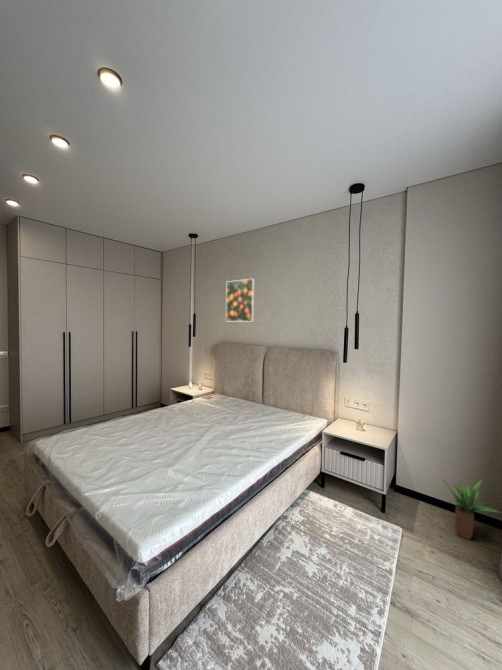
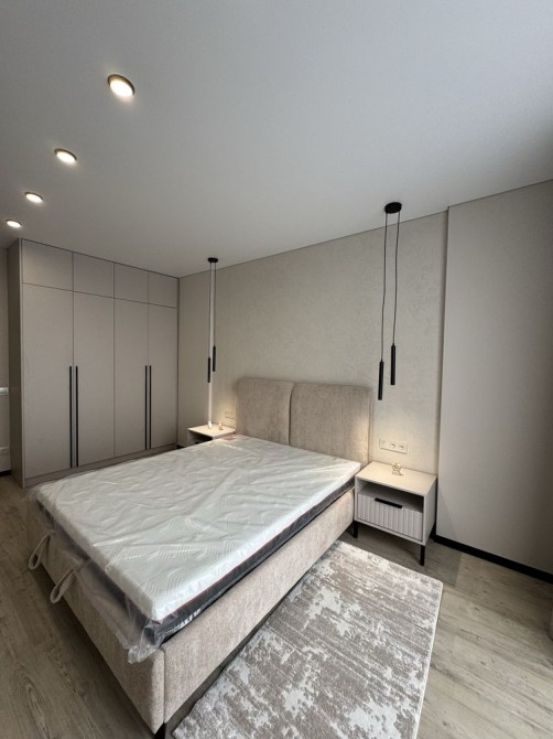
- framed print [225,278,256,323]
- potted plant [441,477,502,541]
